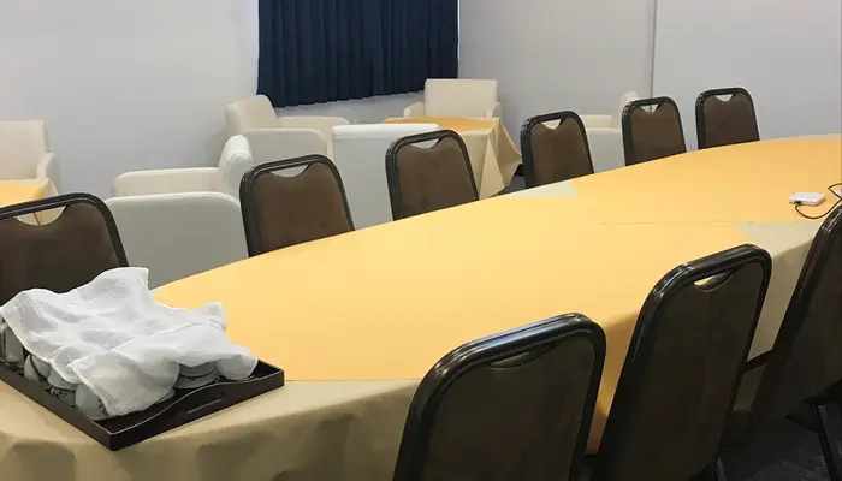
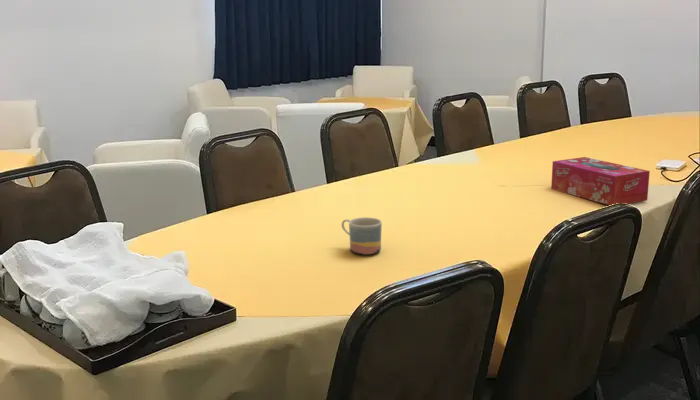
+ mug [341,216,383,255]
+ tissue box [550,156,651,206]
